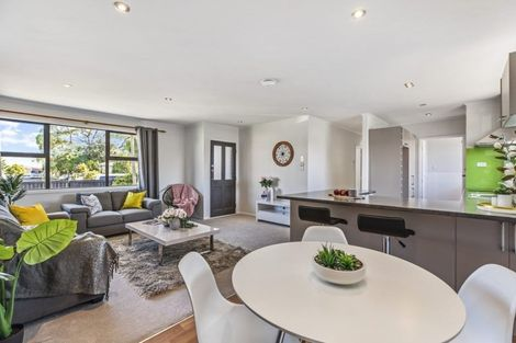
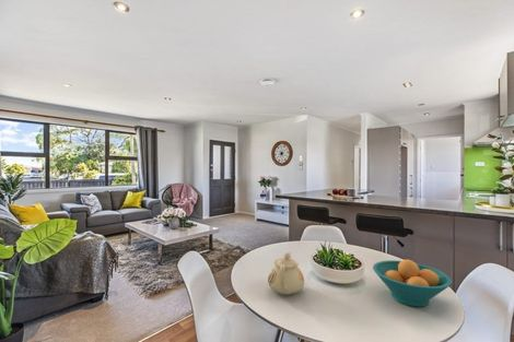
+ teapot [267,251,305,296]
+ fruit bowl [372,259,453,308]
